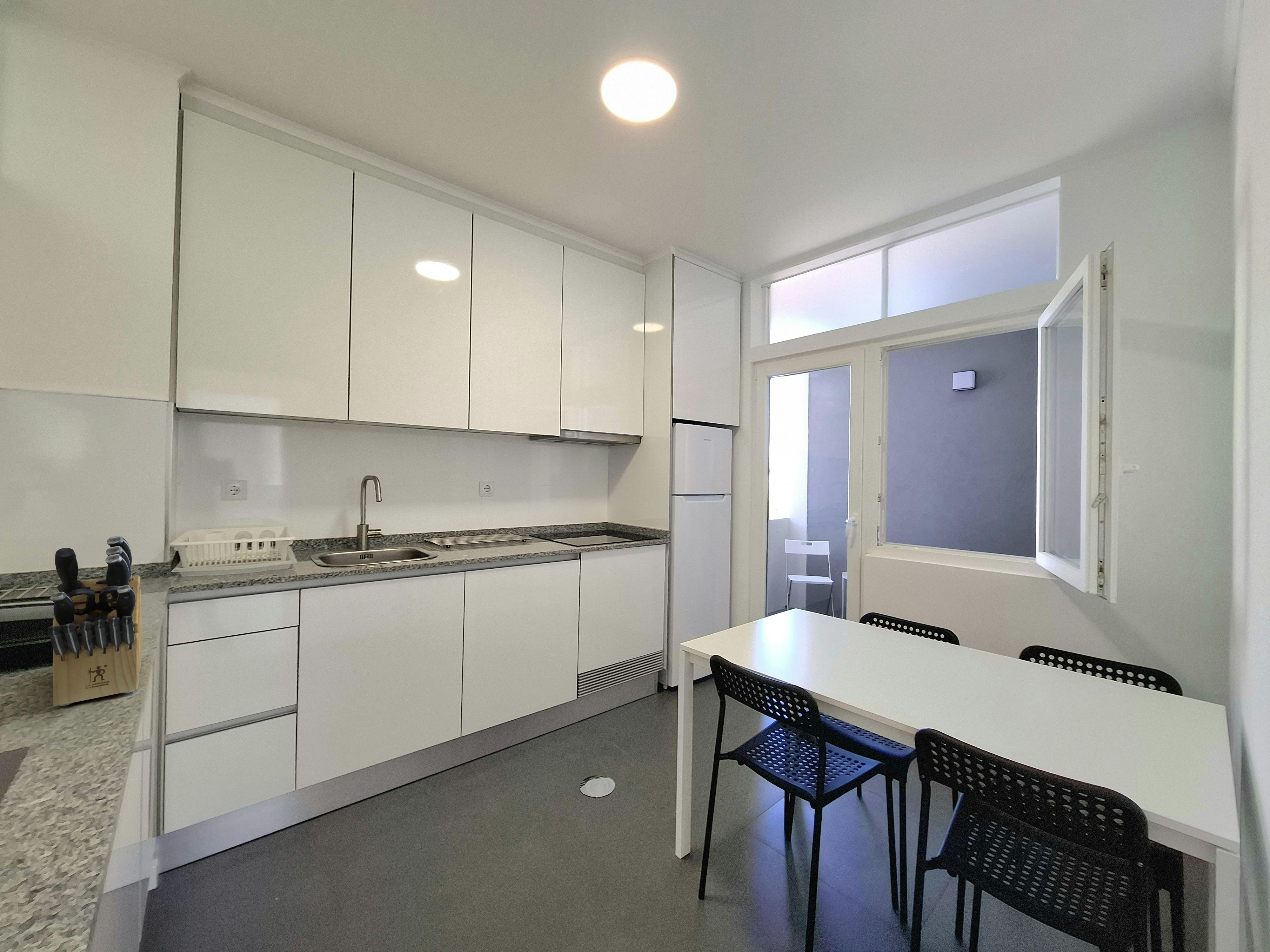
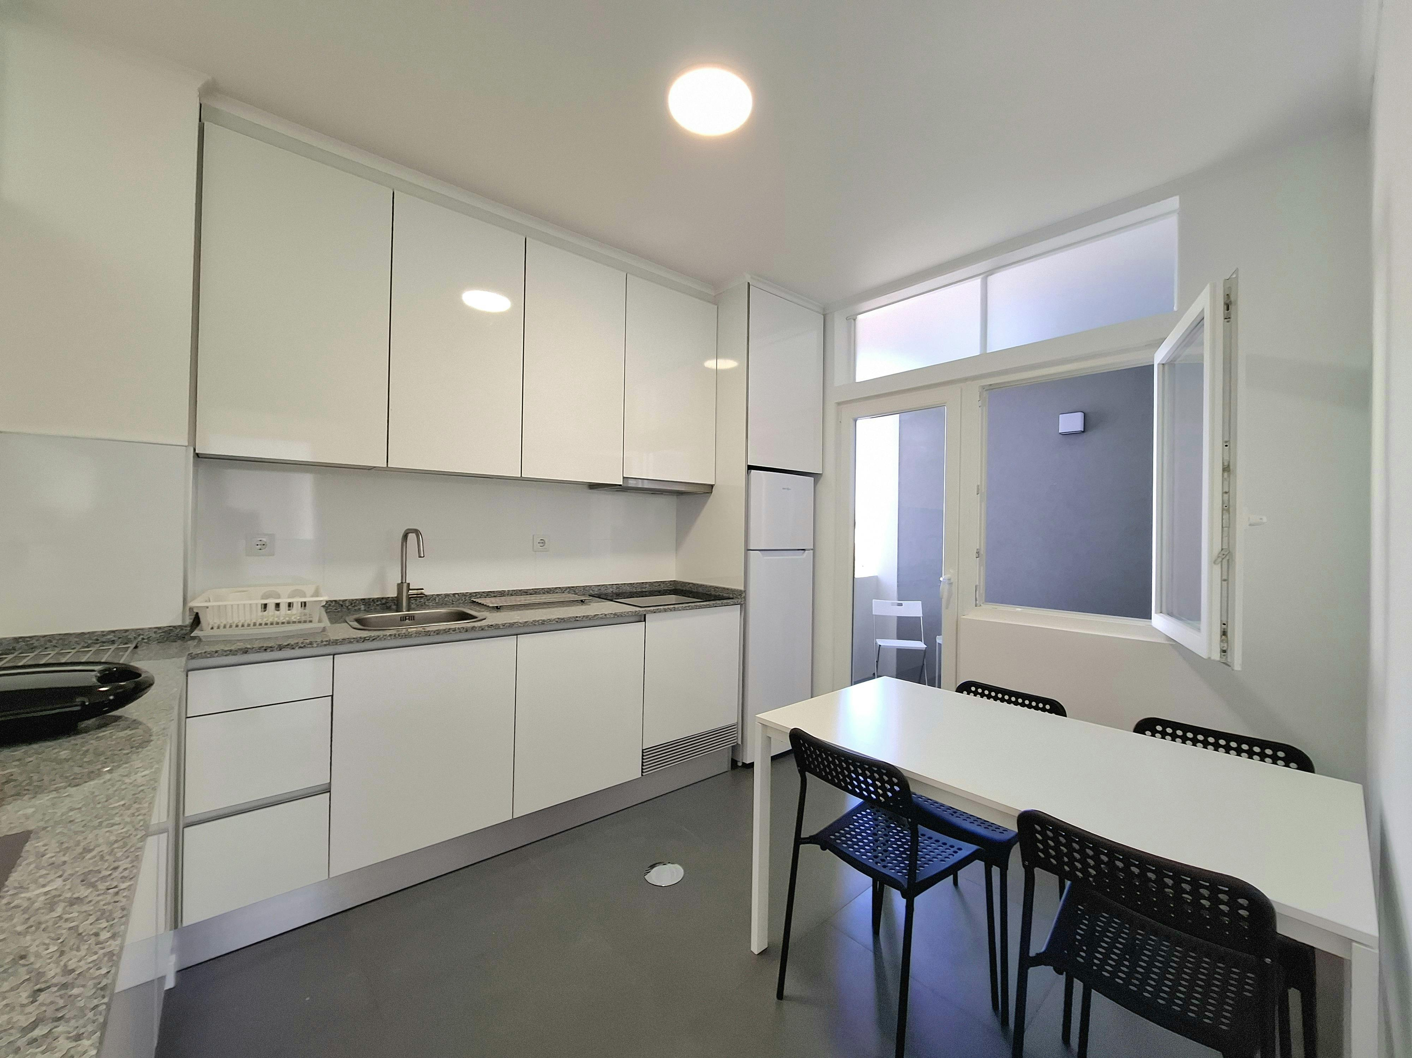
- knife block [48,535,143,706]
